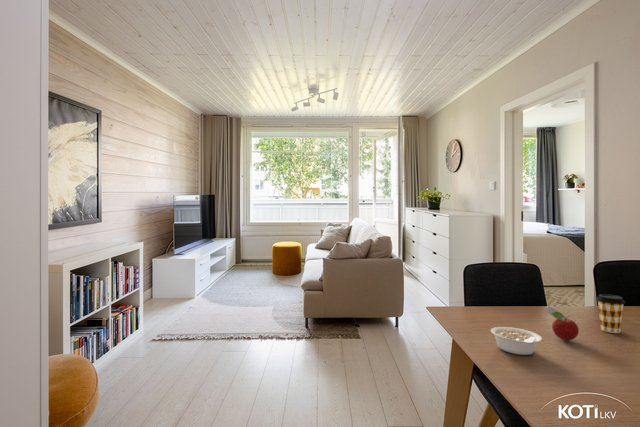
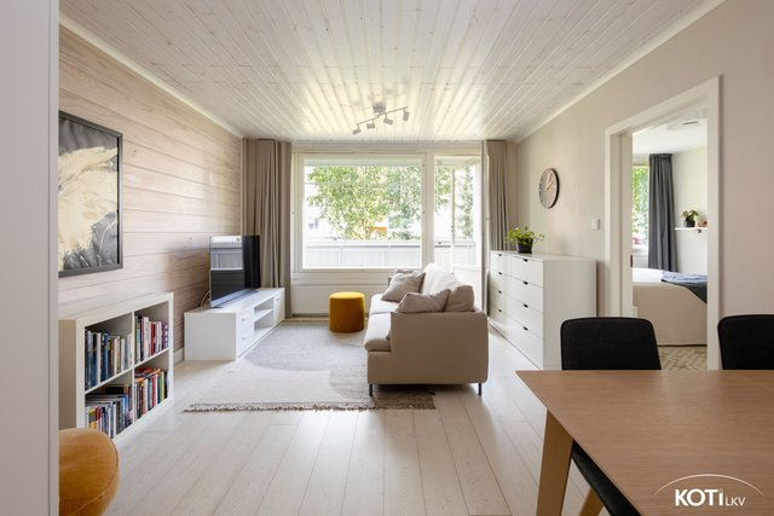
- legume [490,326,546,356]
- coffee cup [595,293,626,334]
- fruit [545,305,580,341]
